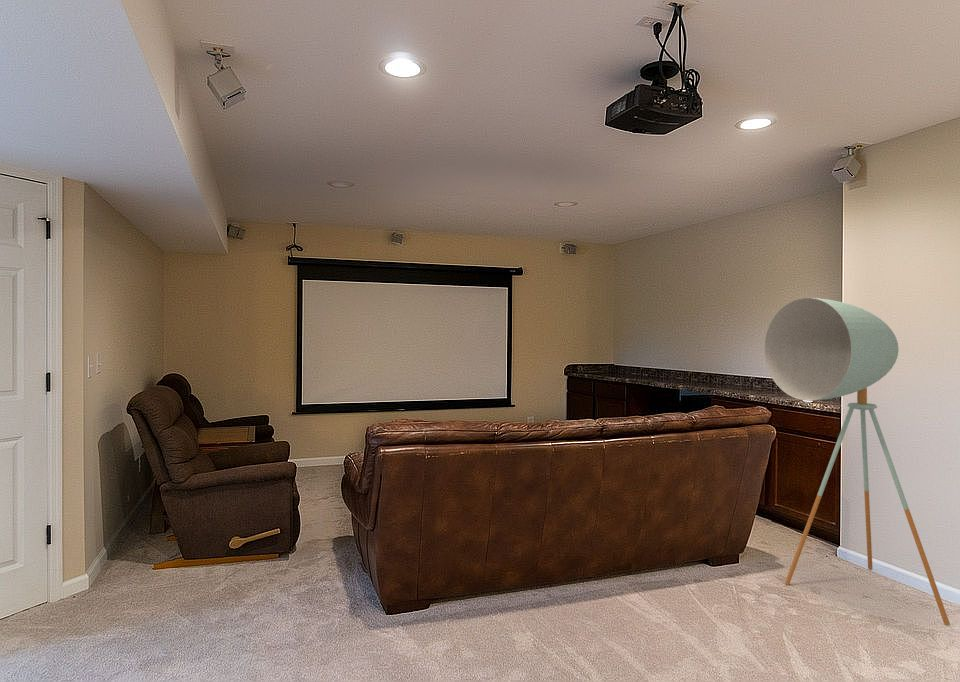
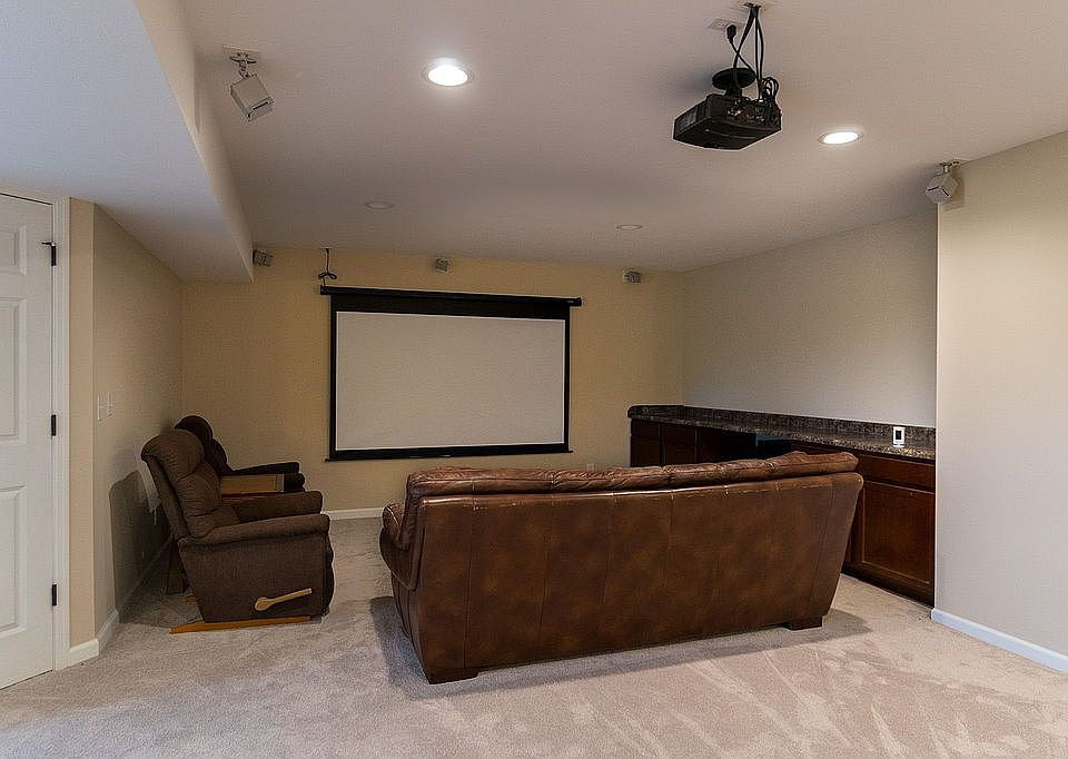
- floor lamp [763,297,951,627]
